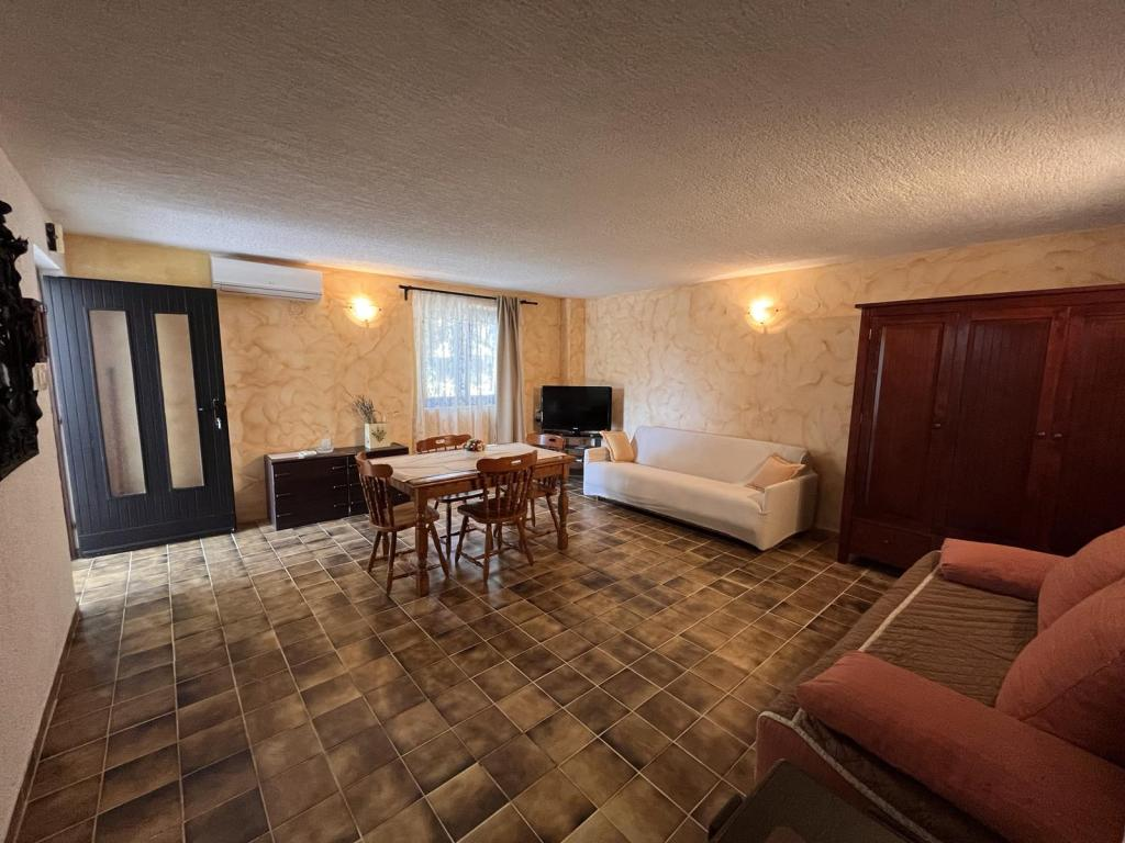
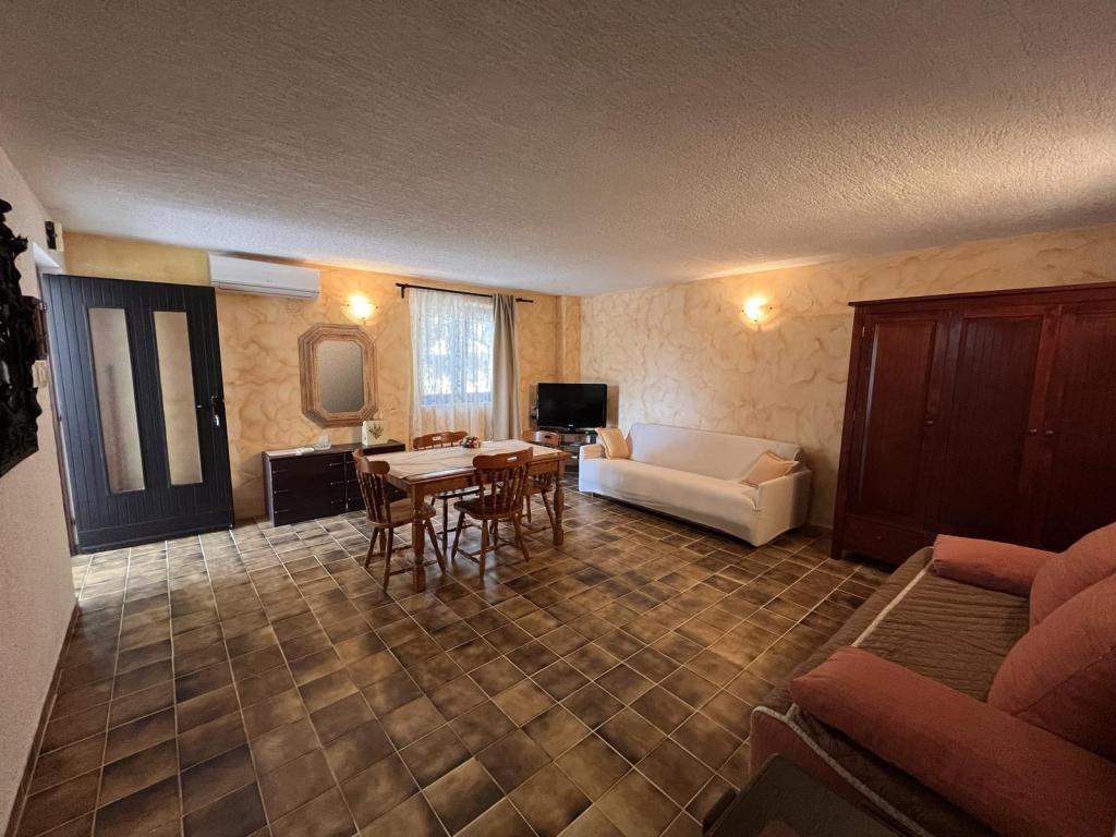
+ home mirror [296,322,380,430]
